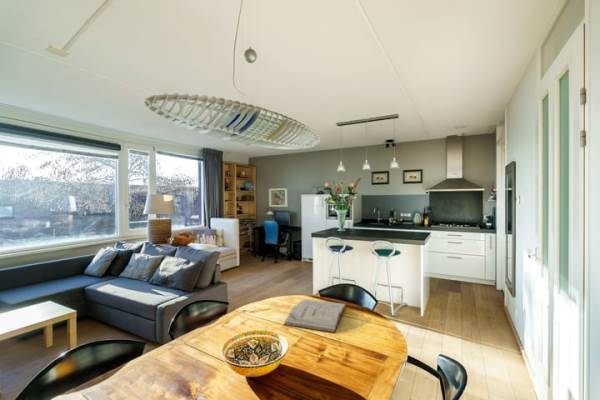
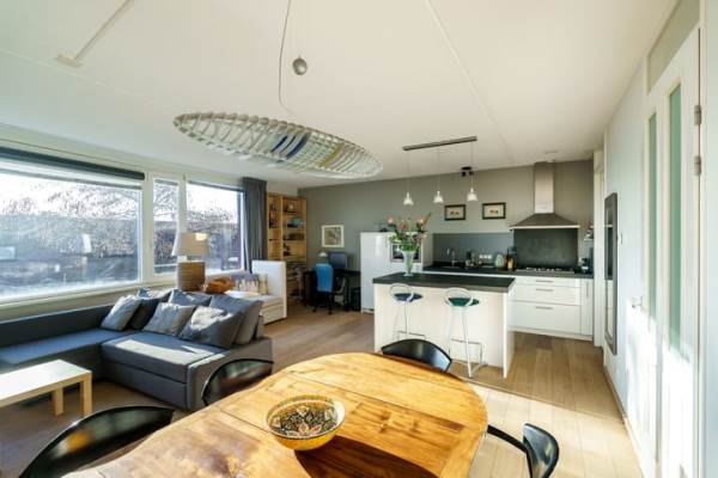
- book [283,298,347,334]
